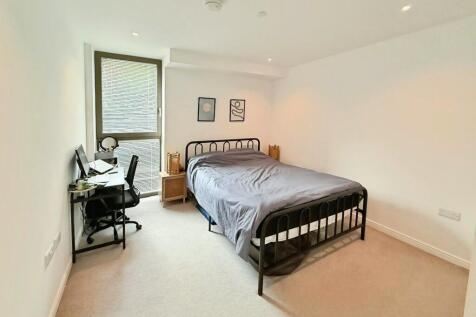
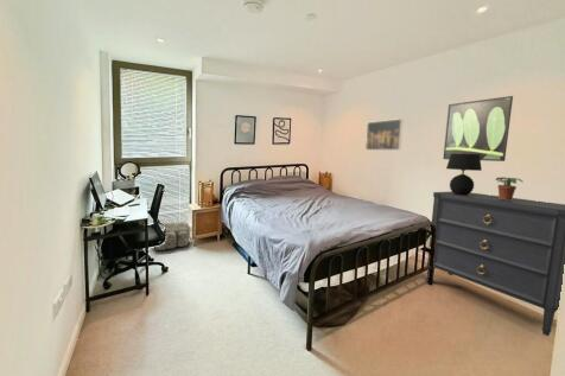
+ table lamp [445,154,483,196]
+ backpack [153,221,191,251]
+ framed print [364,117,405,152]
+ potted plant [495,176,525,200]
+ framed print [442,95,514,162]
+ dresser [426,190,565,337]
